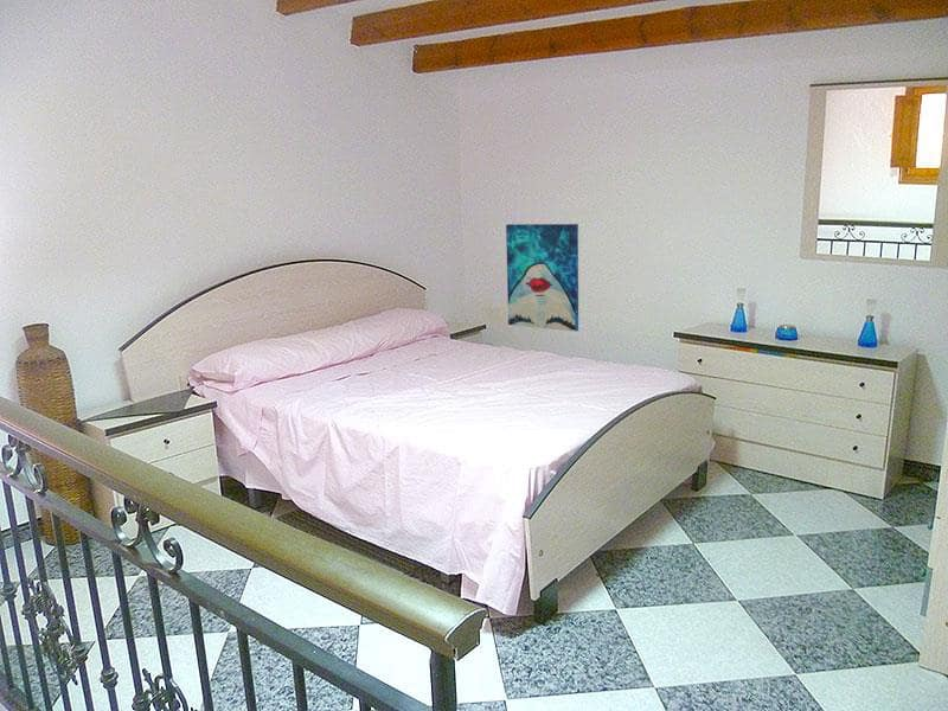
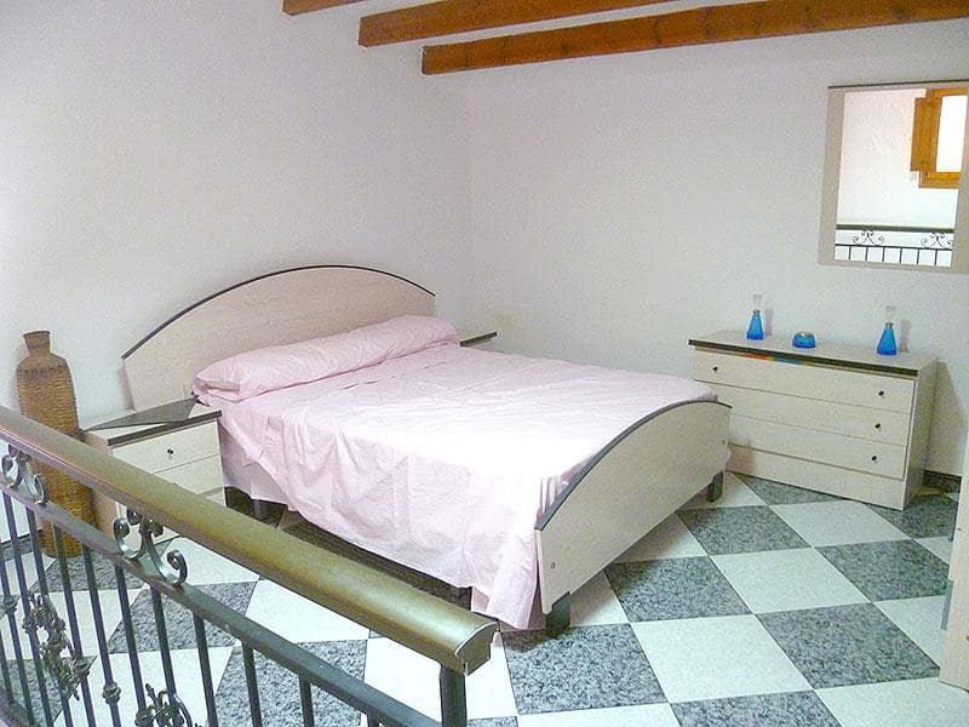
- wall art [505,223,579,333]
